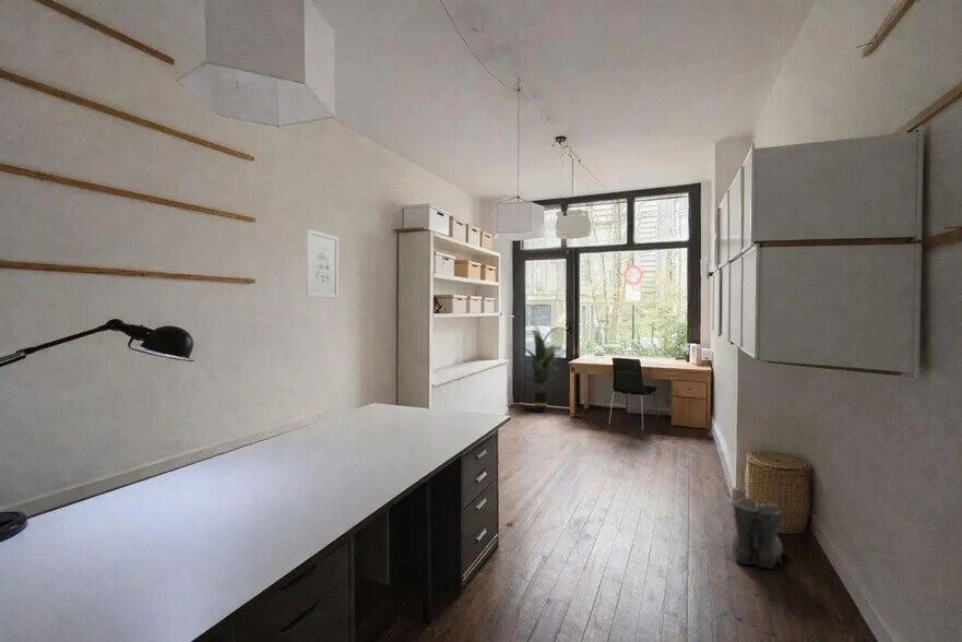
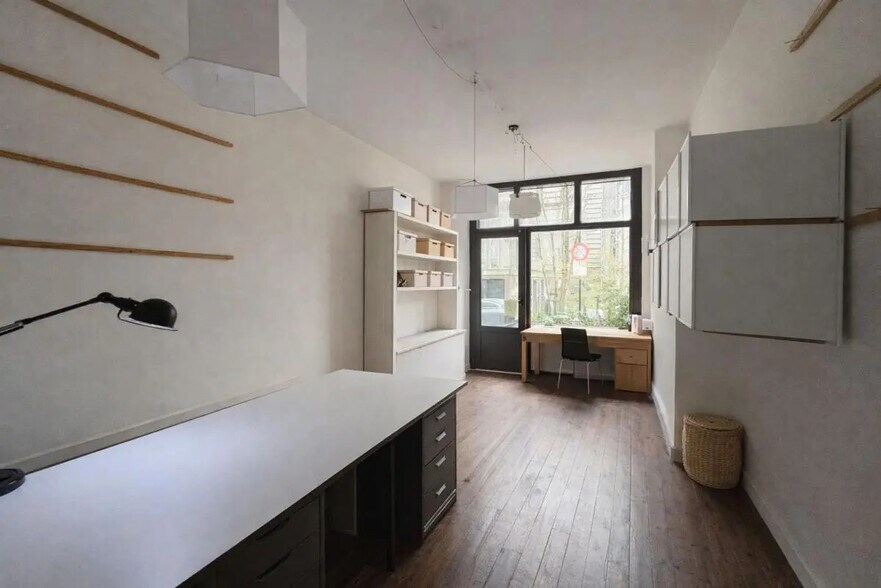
- indoor plant [510,322,566,414]
- wall art [306,228,340,299]
- boots [732,497,784,570]
